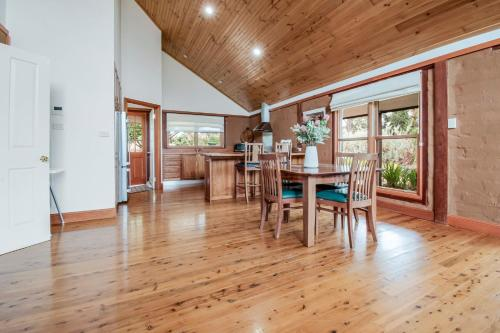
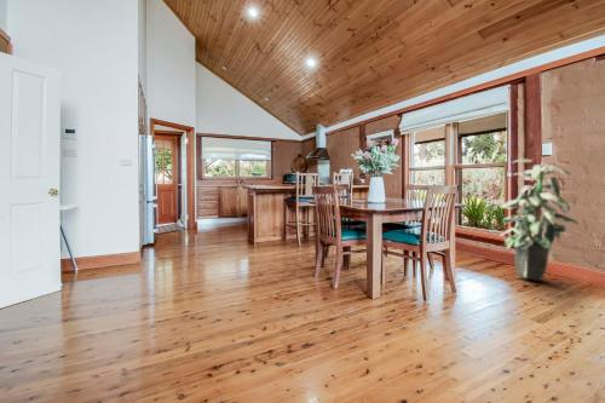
+ indoor plant [497,157,580,282]
